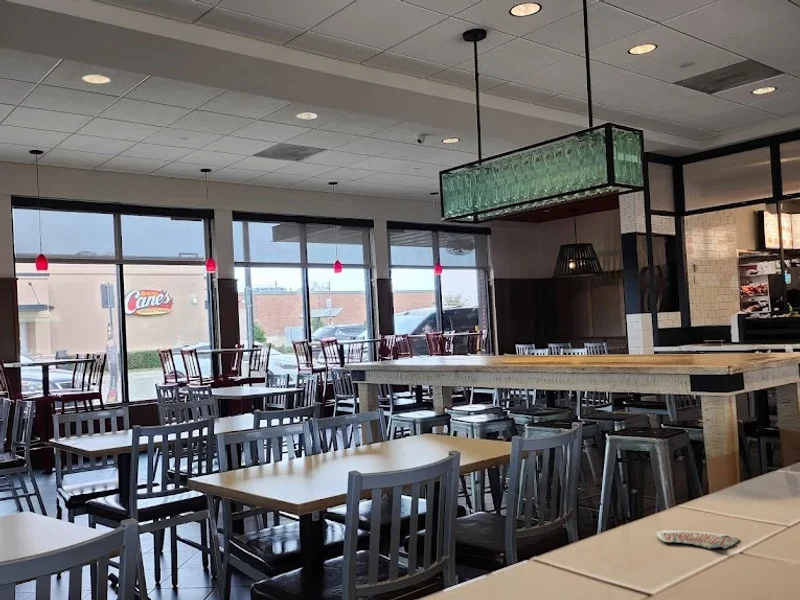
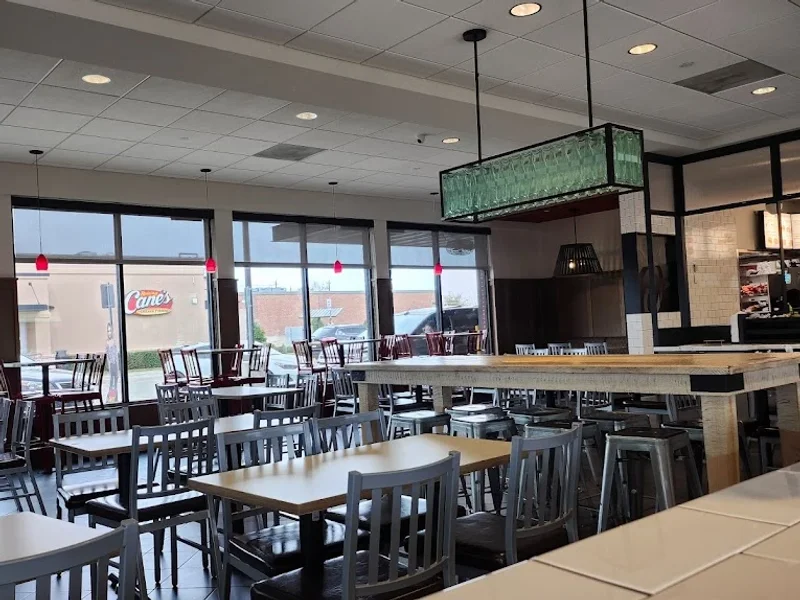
- paper cup [655,529,740,550]
